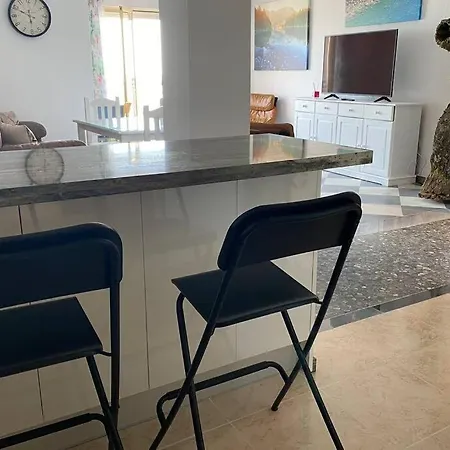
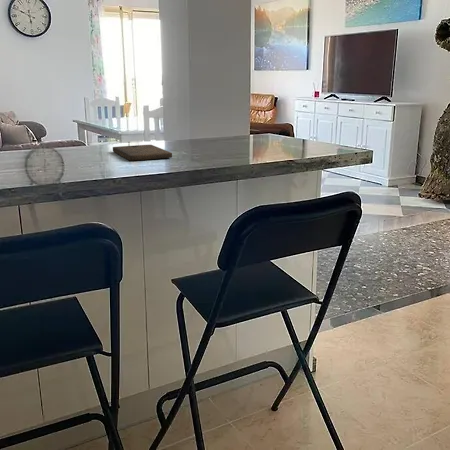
+ cutting board [112,144,173,162]
